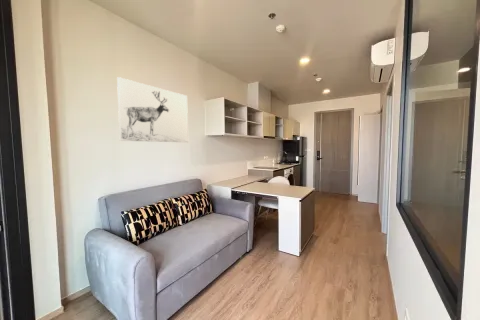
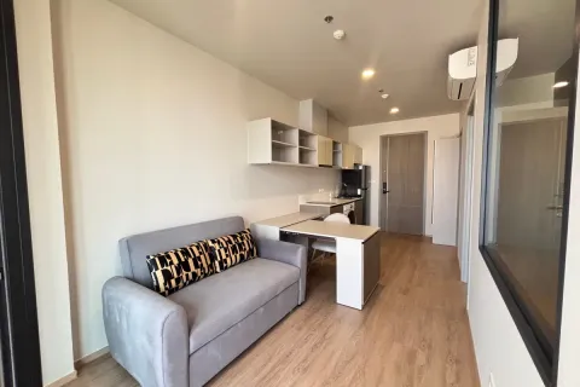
- wall art [116,76,189,143]
